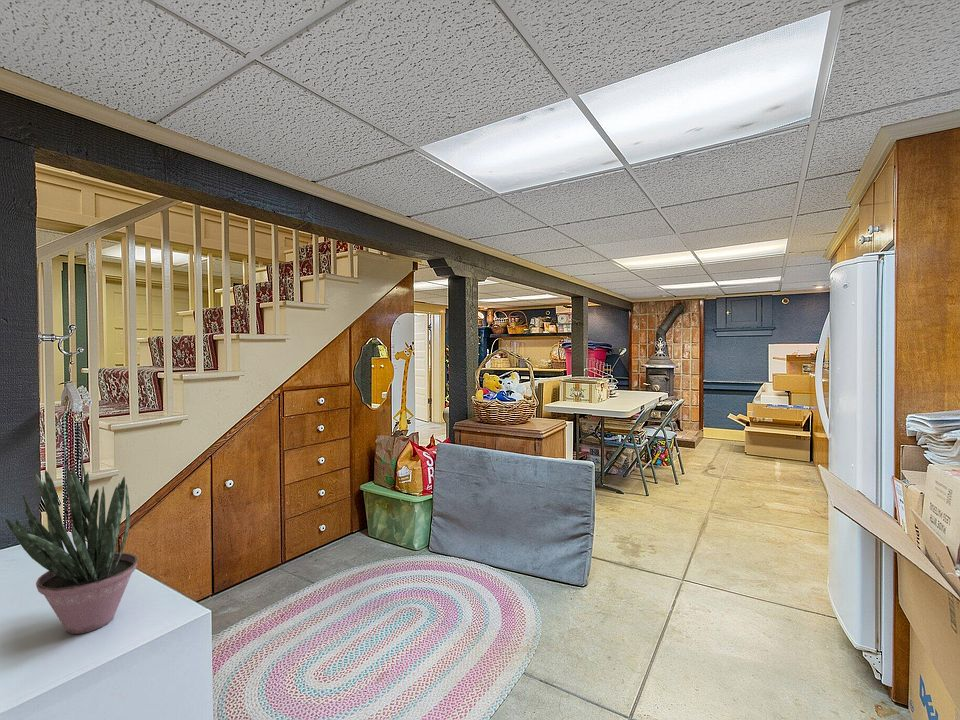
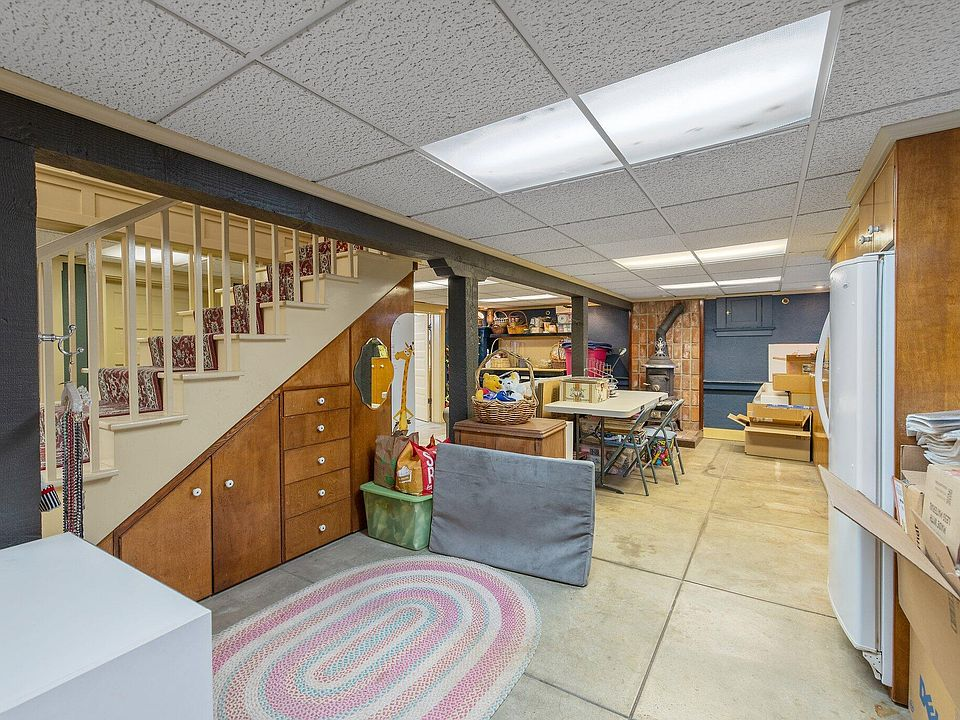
- potted plant [5,462,139,635]
